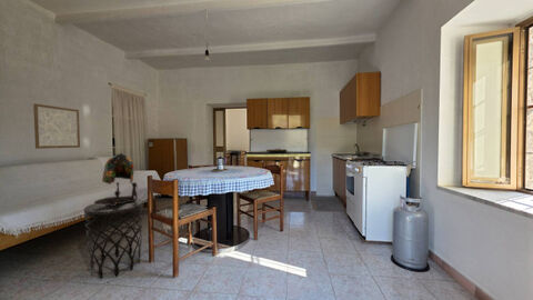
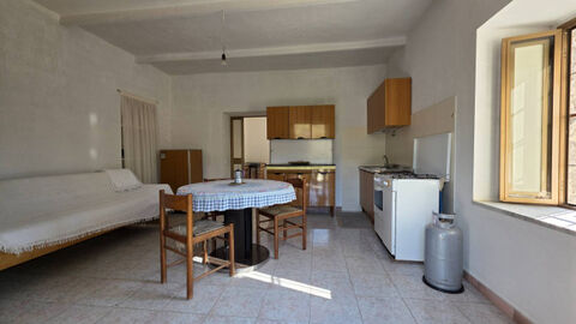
- side table [83,198,144,280]
- table lamp [93,152,139,206]
- wall art [32,102,81,150]
